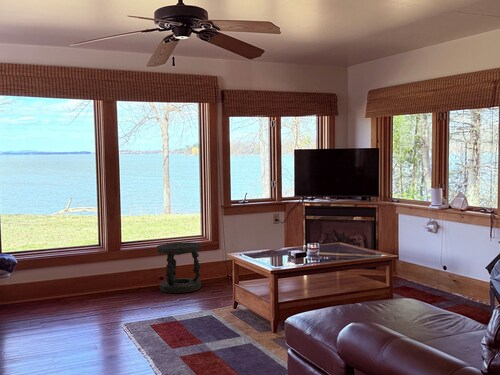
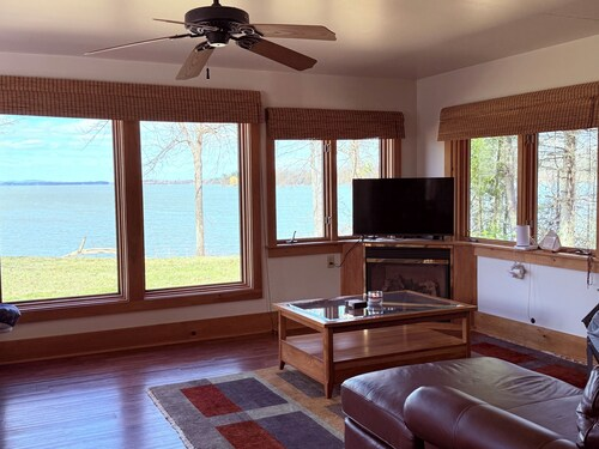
- stool [156,241,202,294]
